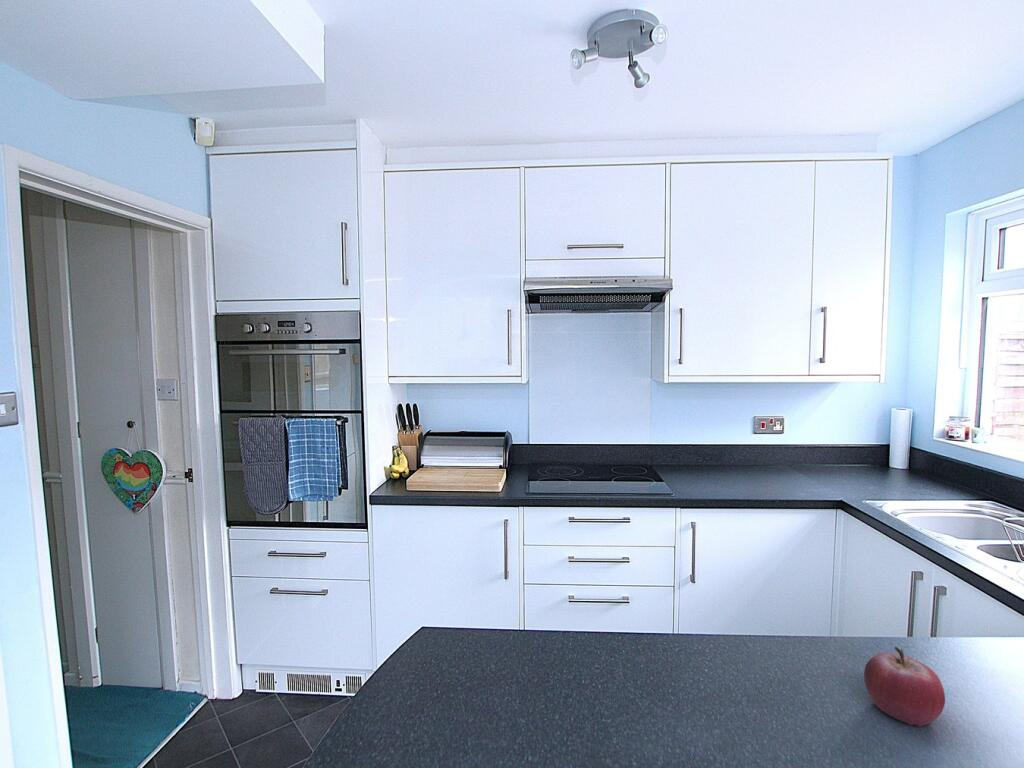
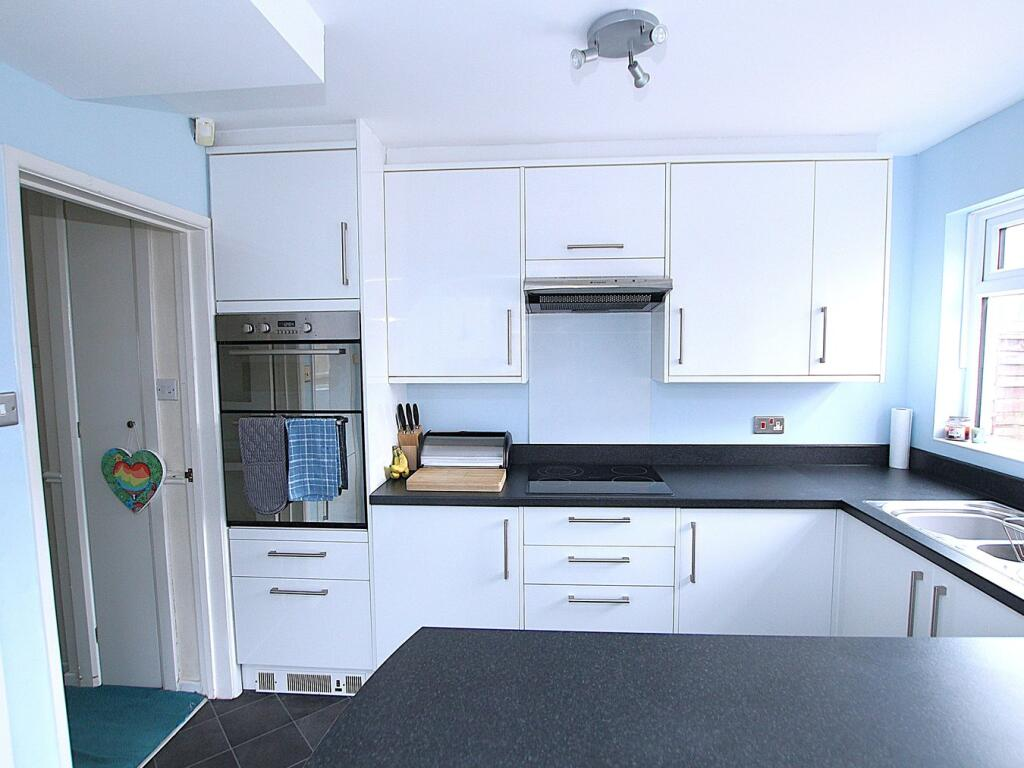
- fruit [863,646,946,727]
